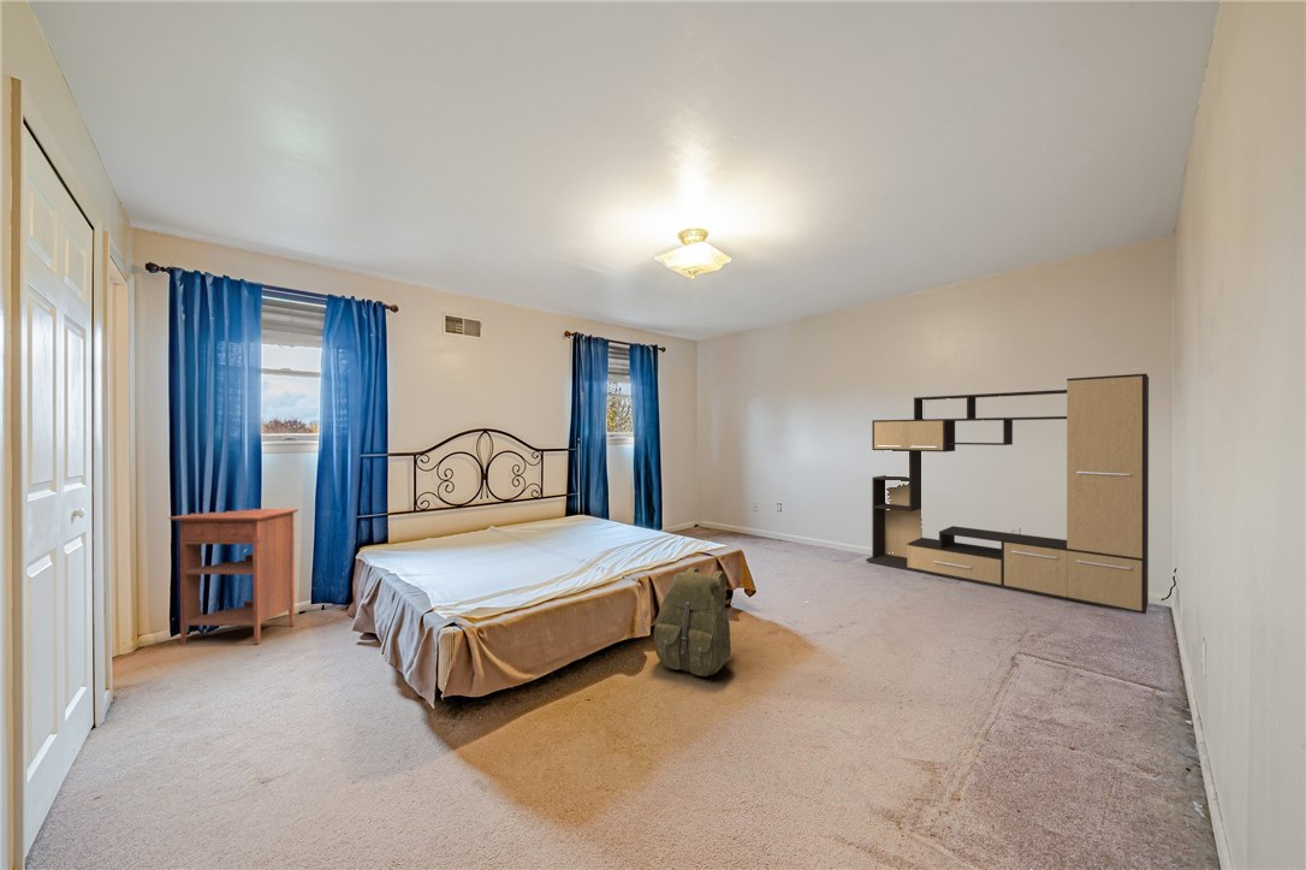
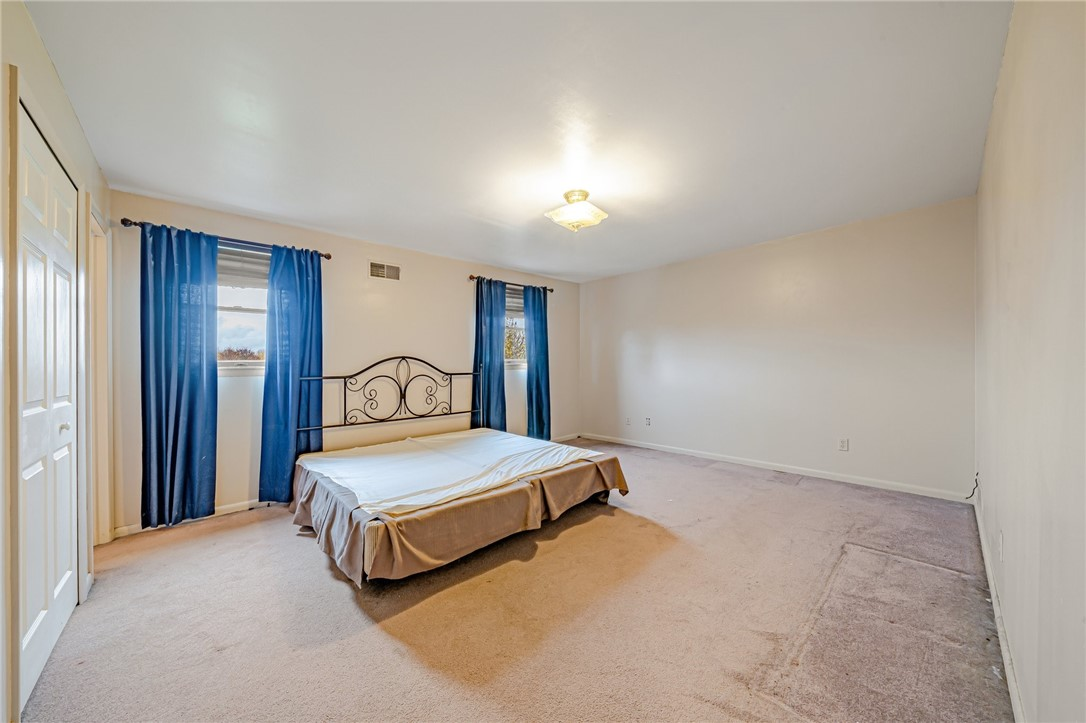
- backpack [653,567,732,677]
- media console [865,372,1150,615]
- nightstand [167,508,301,645]
